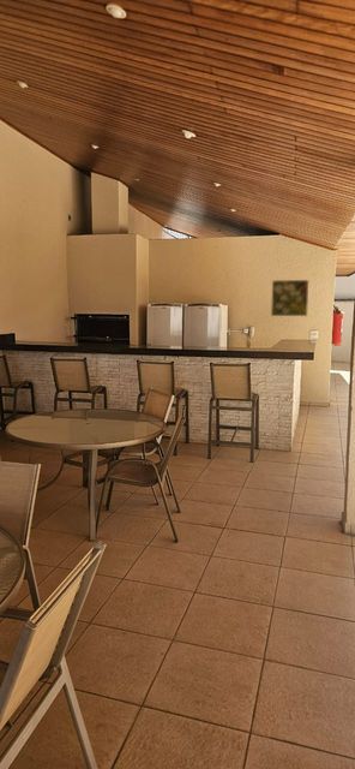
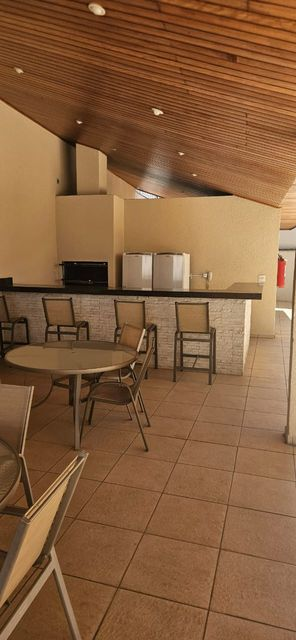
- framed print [270,279,309,317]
